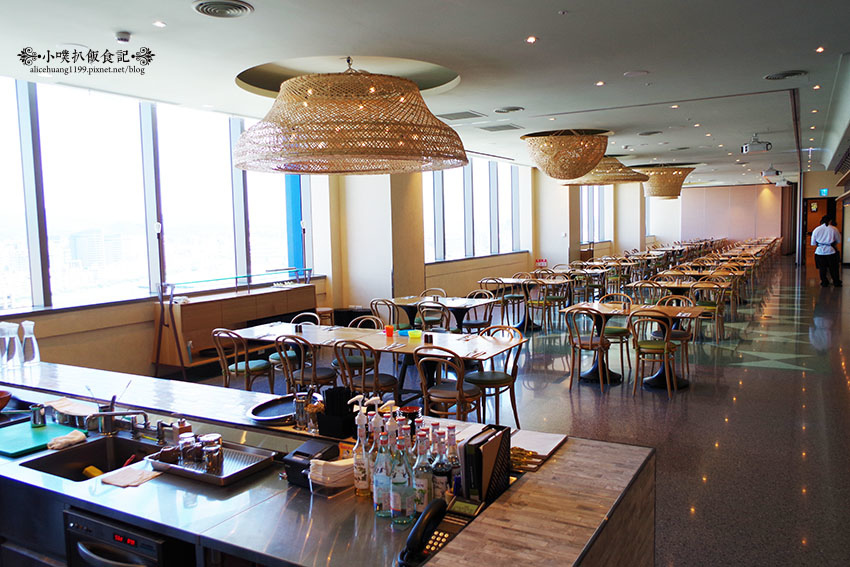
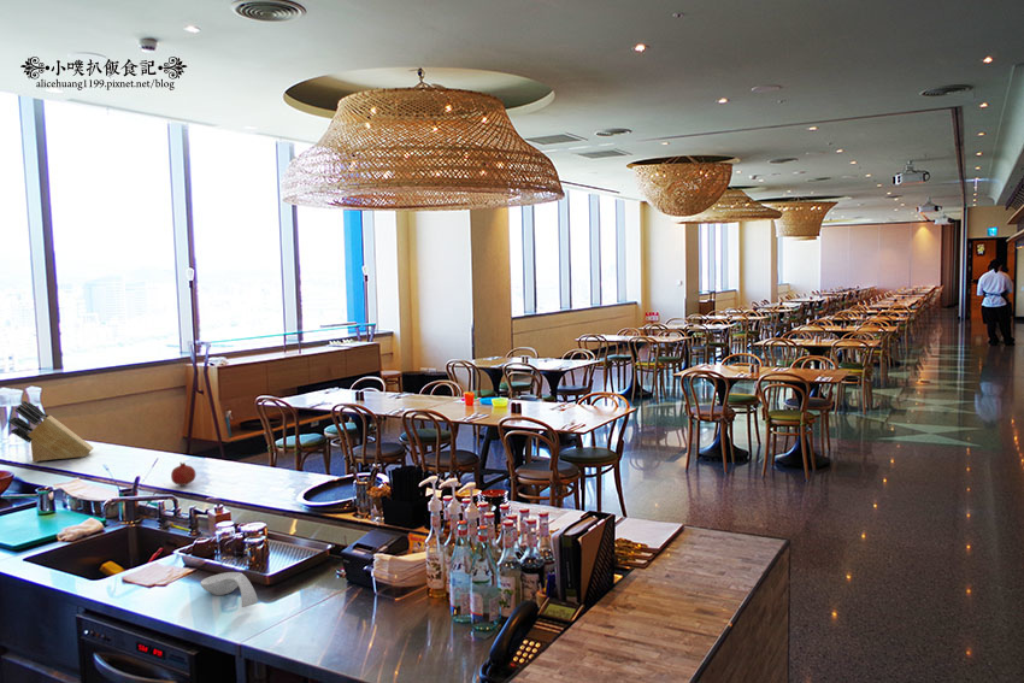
+ spoon rest [199,571,259,608]
+ fruit [170,461,196,487]
+ knife block [7,400,95,463]
